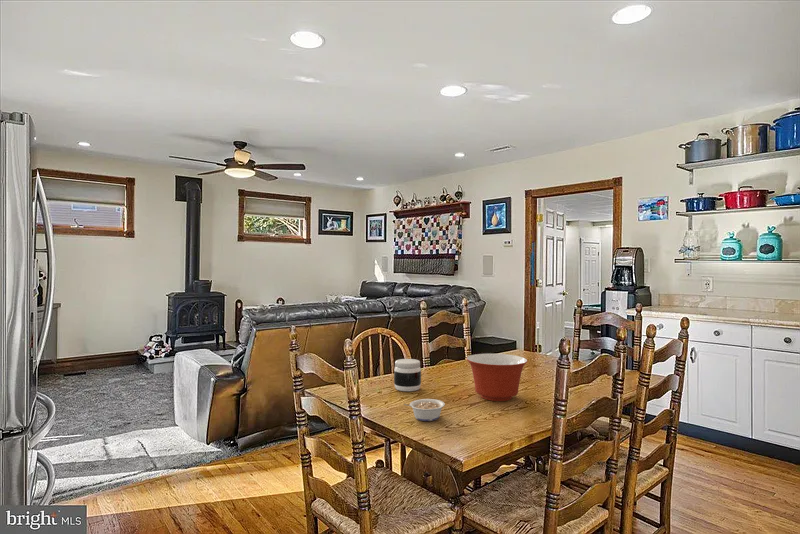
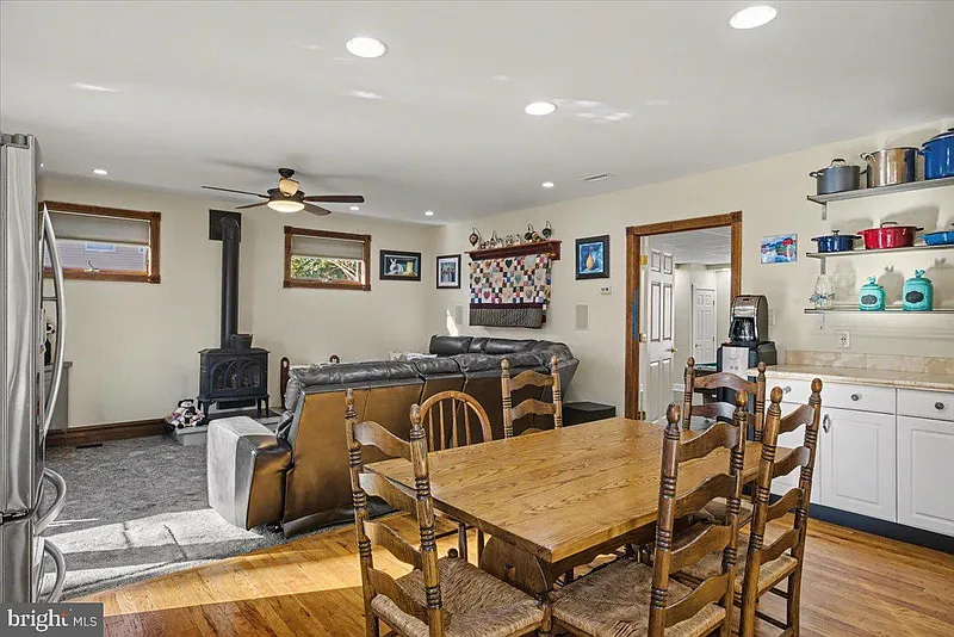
- legume [403,398,446,422]
- mixing bowl [465,353,528,402]
- jar [393,358,422,392]
